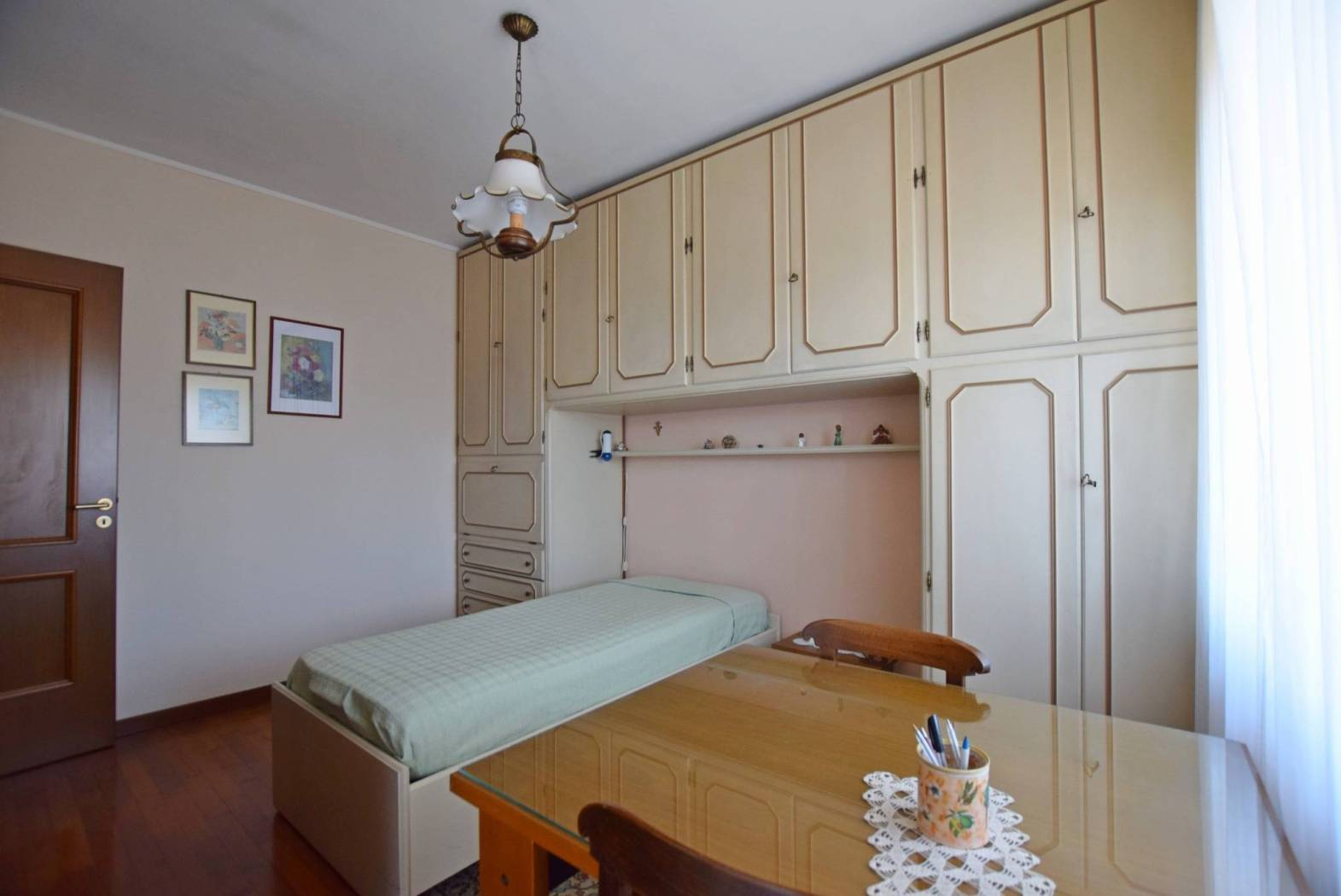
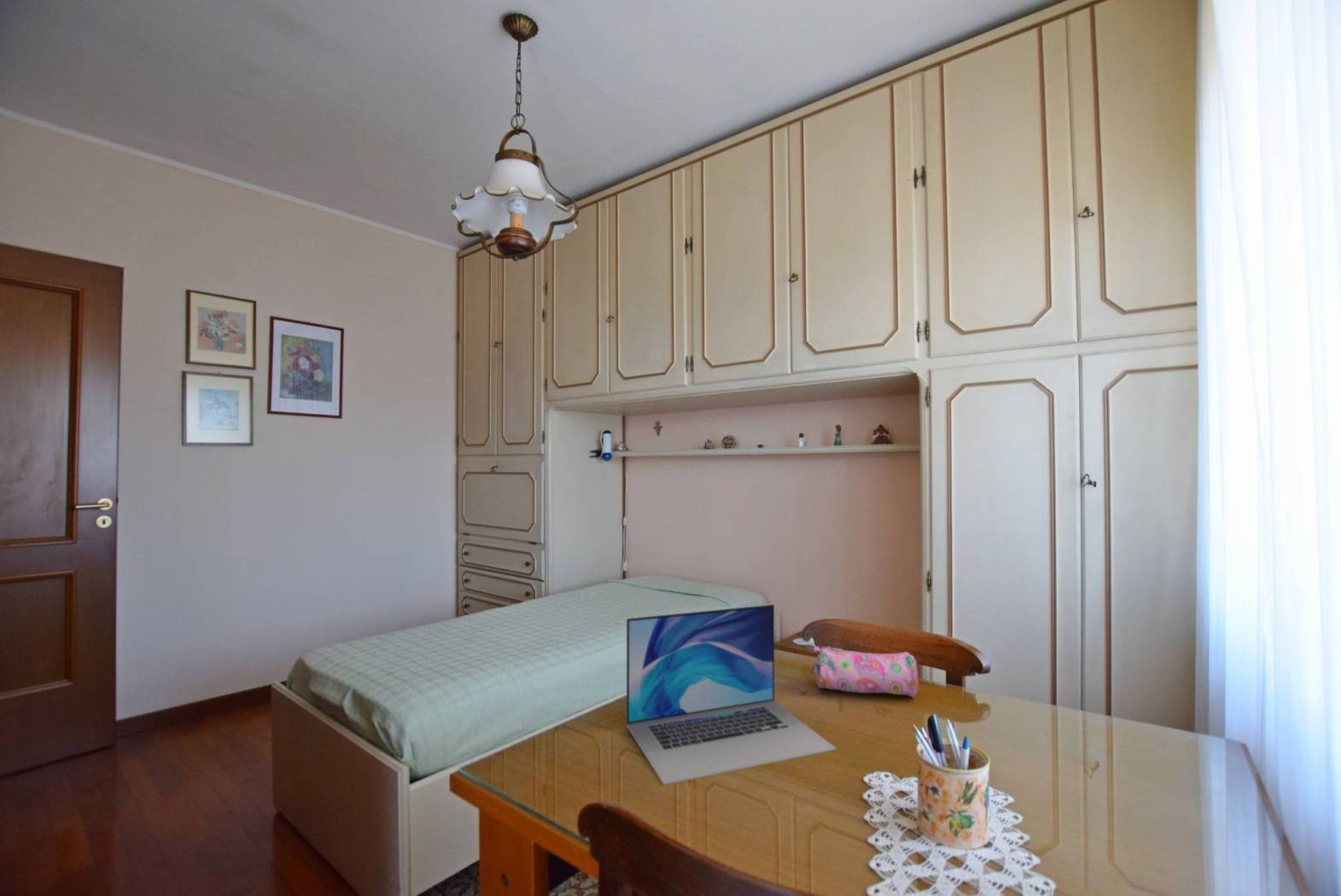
+ laptop [626,603,837,786]
+ pencil case [812,645,919,698]
